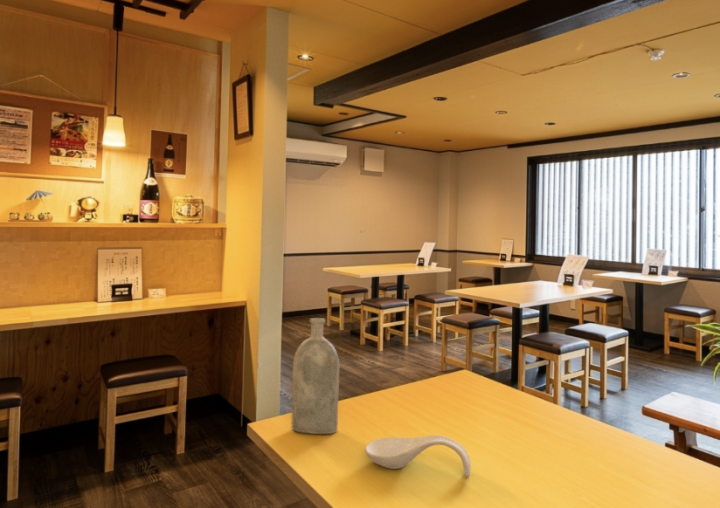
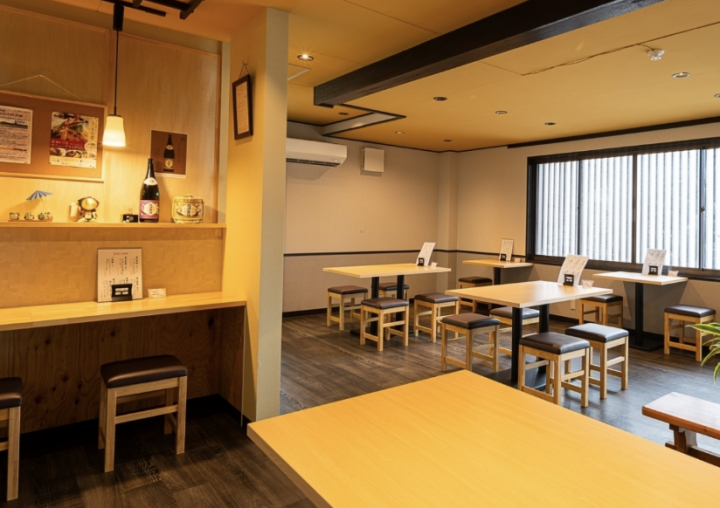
- bottle [291,317,340,435]
- spoon rest [364,434,472,478]
